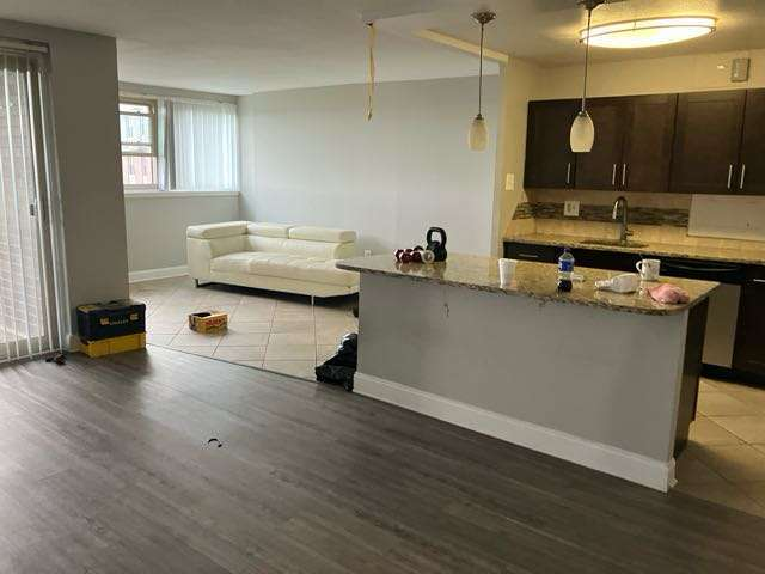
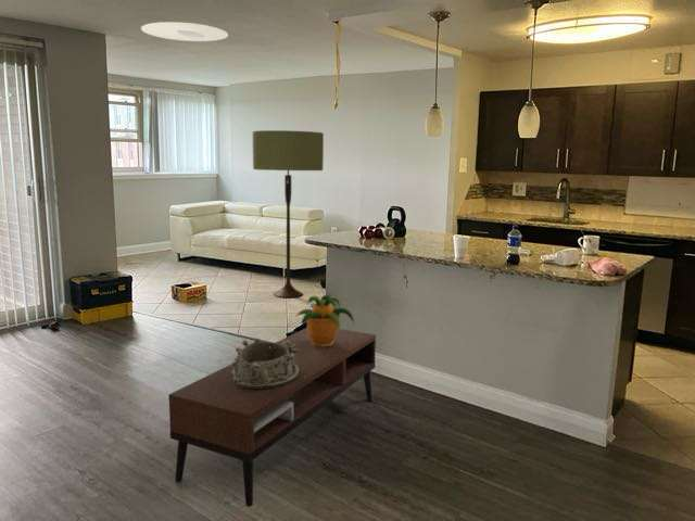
+ ceiling light [140,21,229,42]
+ floor lamp [252,129,325,298]
+ coffee table [167,327,377,508]
+ potted plant [293,293,355,346]
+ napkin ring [231,338,300,389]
